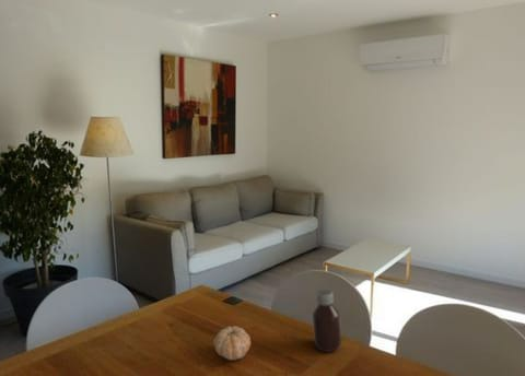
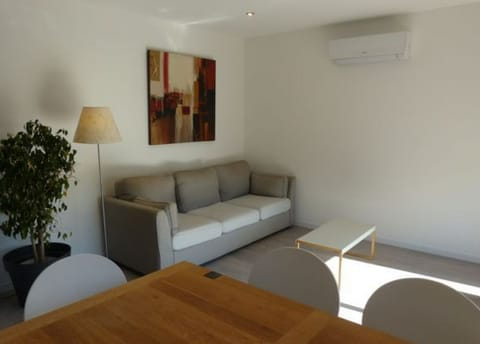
- bottle [312,289,342,353]
- fruit [212,325,252,361]
